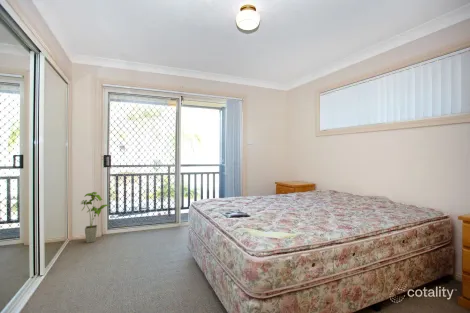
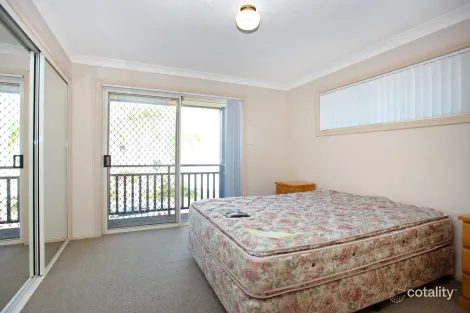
- house plant [79,191,111,244]
